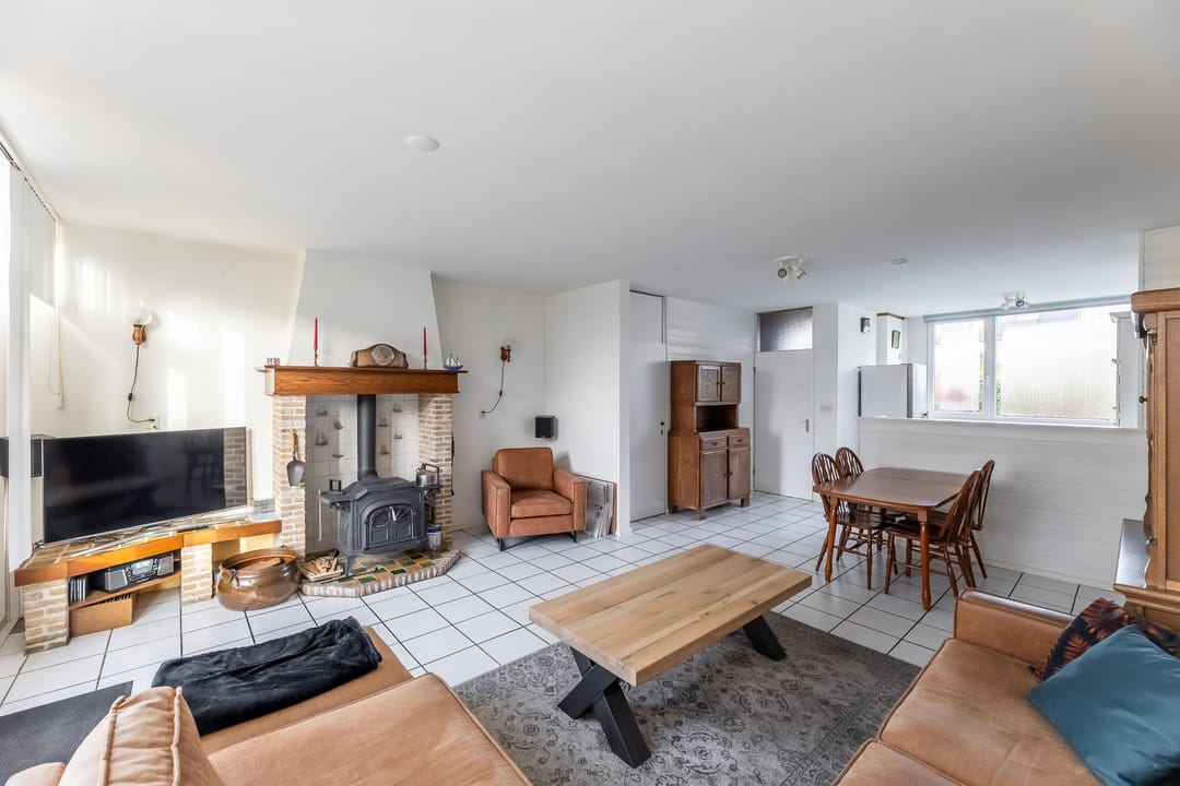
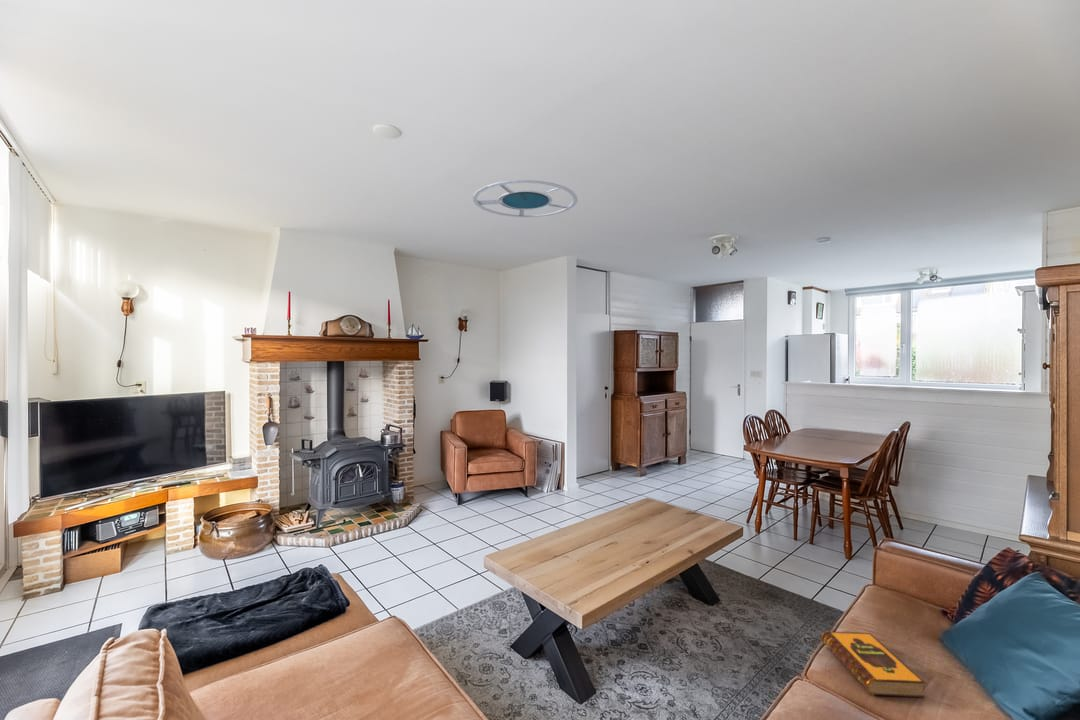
+ hardback book [820,630,926,698]
+ ceiling lamp [472,179,579,218]
